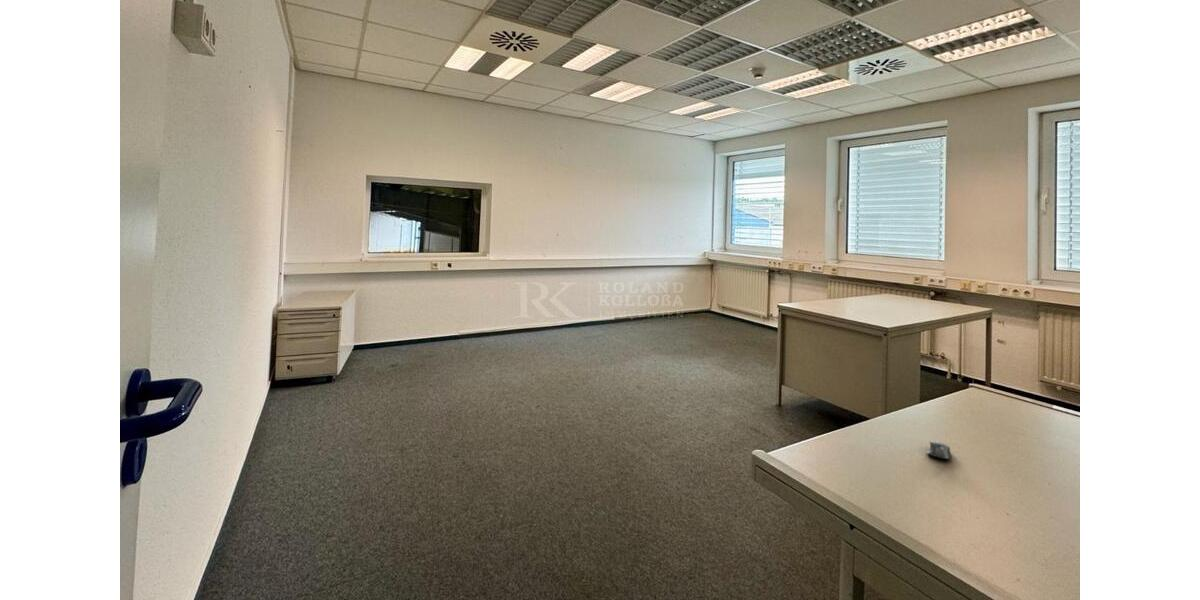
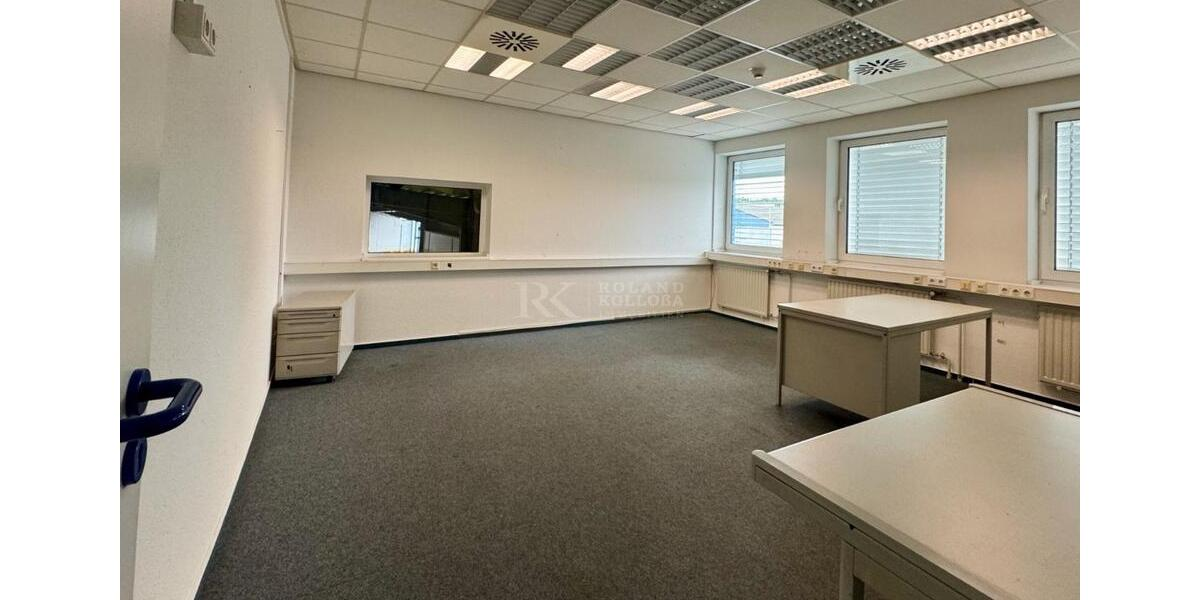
- computer mouse [925,440,953,460]
